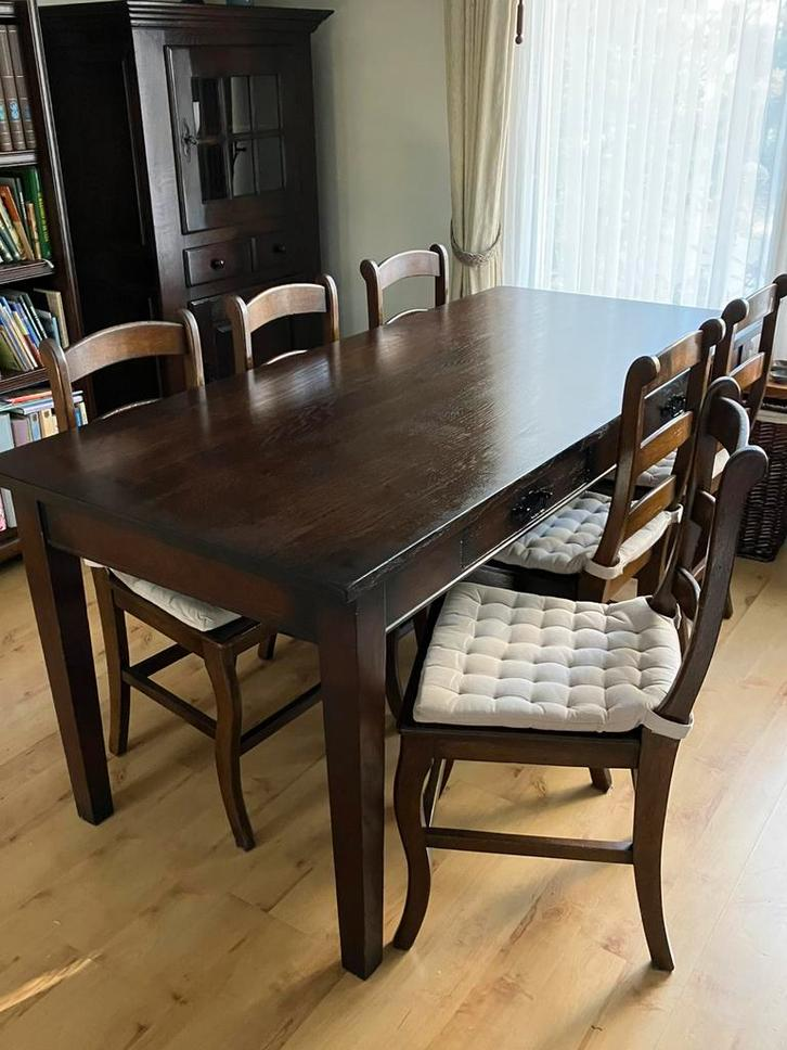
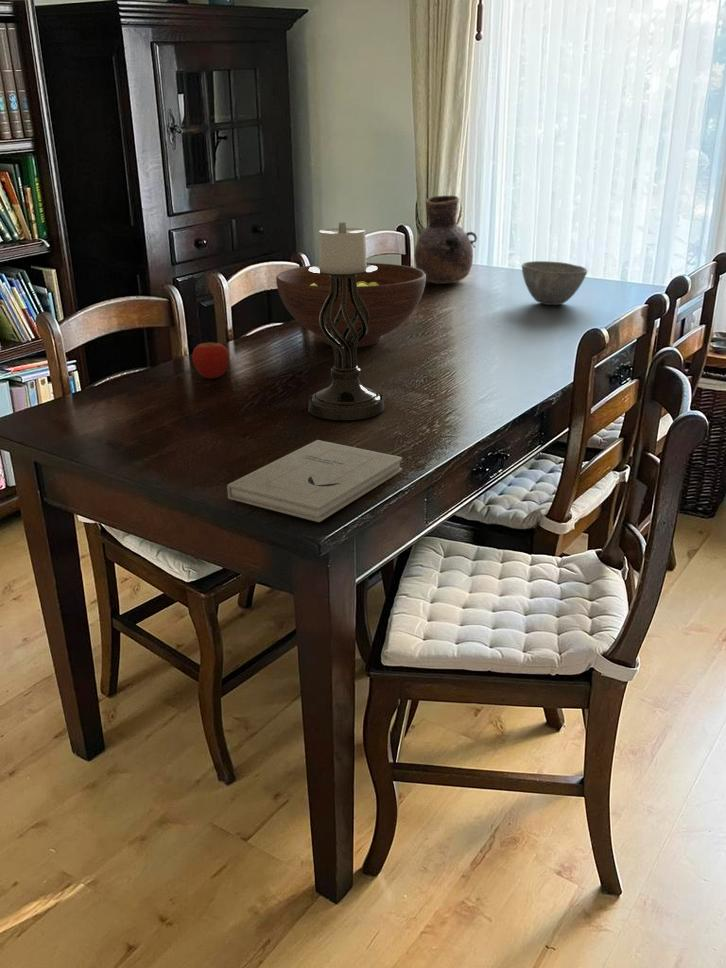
+ candle holder [307,221,385,421]
+ book [226,439,403,523]
+ bowl [521,260,588,306]
+ fruit bowl [275,262,427,348]
+ vase [413,195,478,285]
+ apple [191,341,230,380]
